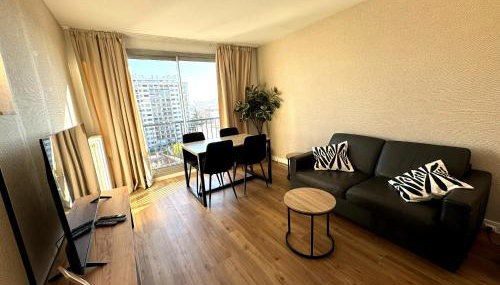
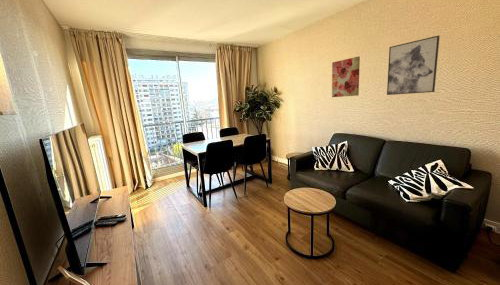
+ wall art [386,34,441,96]
+ wall art [331,56,361,98]
